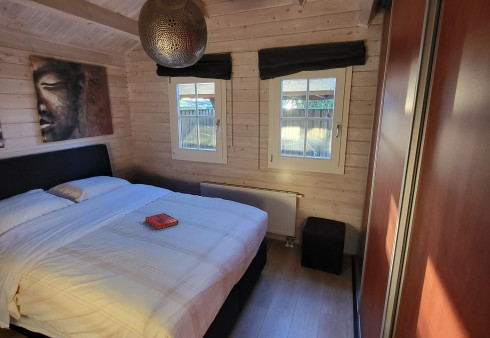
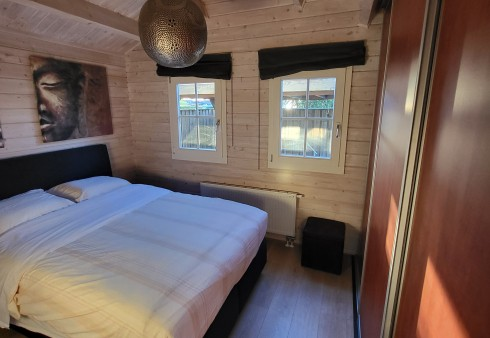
- hardback book [144,212,180,230]
